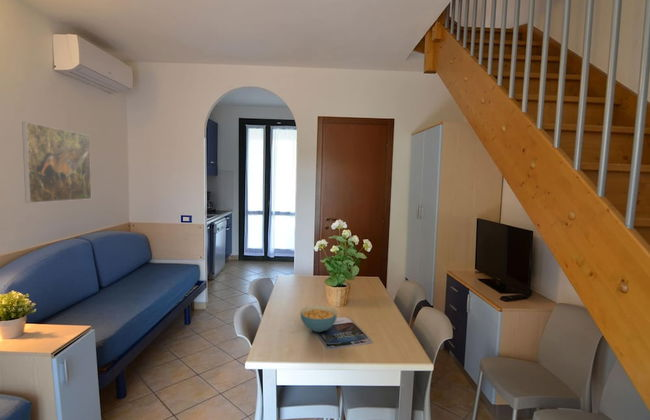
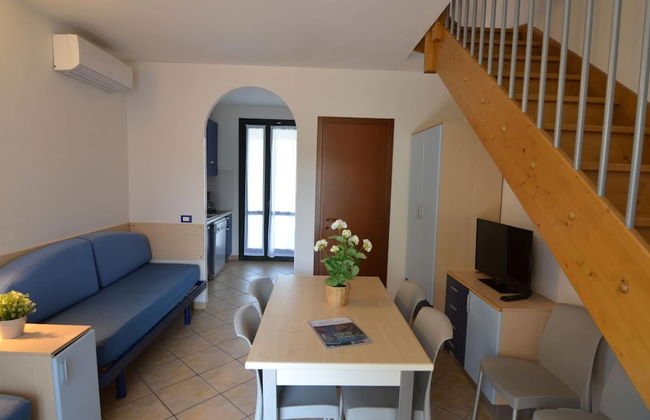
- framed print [21,121,92,204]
- cereal bowl [299,304,338,333]
